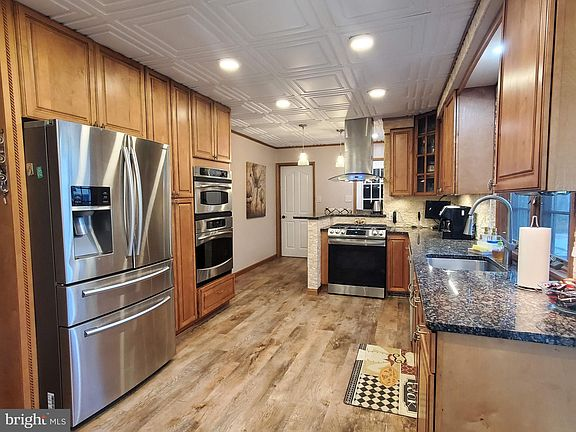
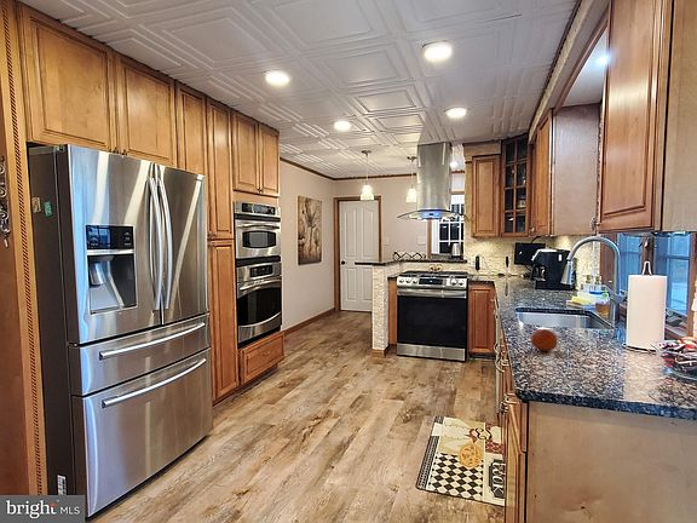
+ fruit [530,328,559,352]
